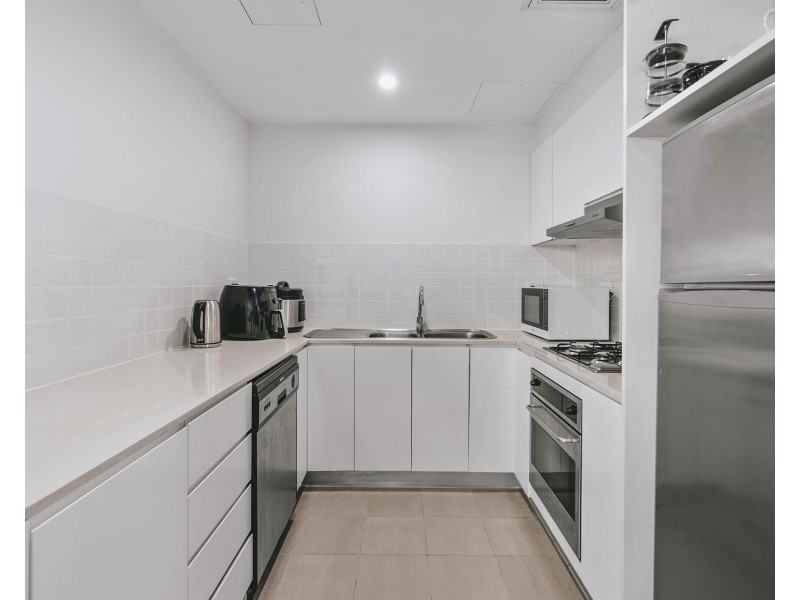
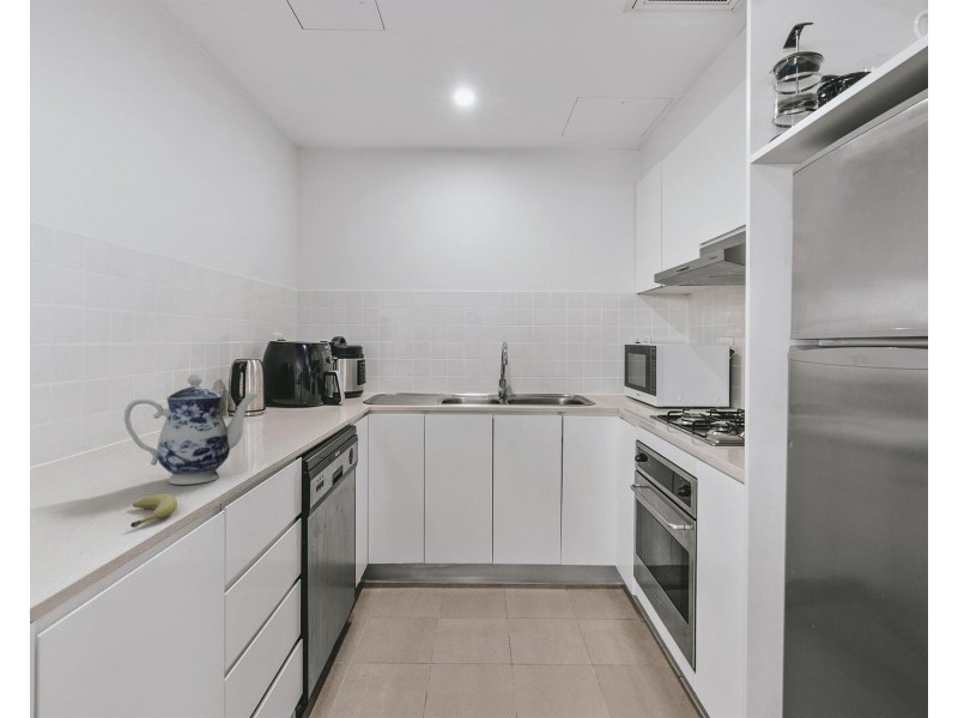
+ fruit [129,493,178,529]
+ teapot [123,373,259,486]
